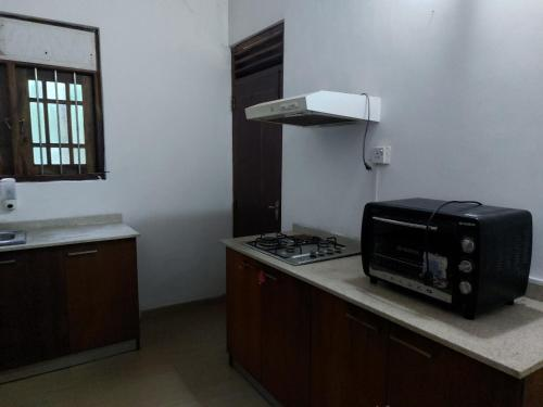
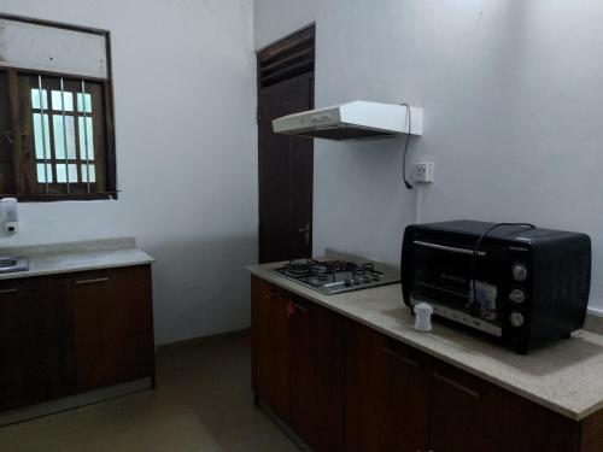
+ pepper shaker [412,301,434,333]
